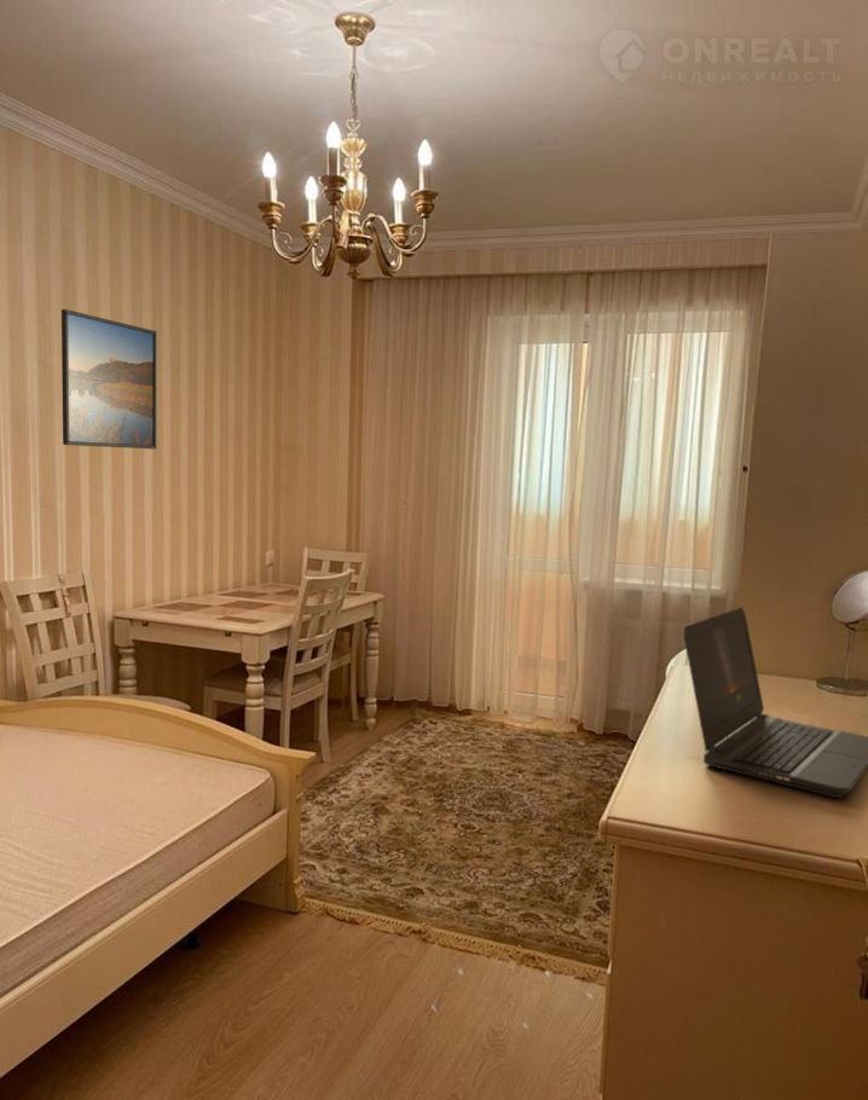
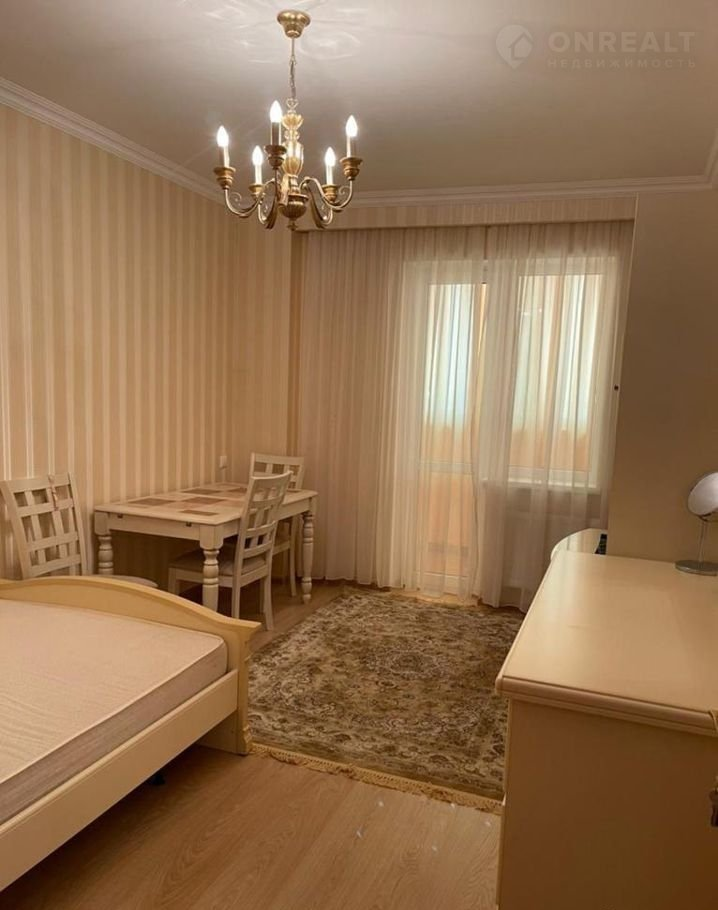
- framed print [60,308,157,450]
- laptop computer [683,606,868,799]
